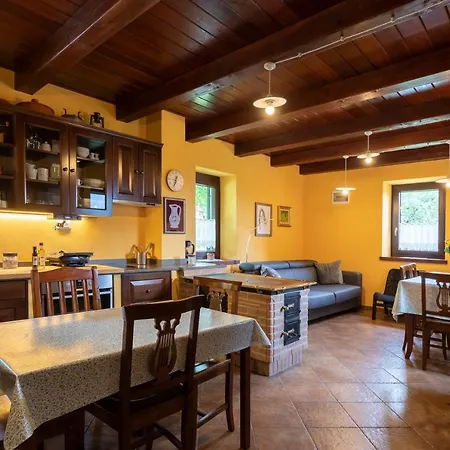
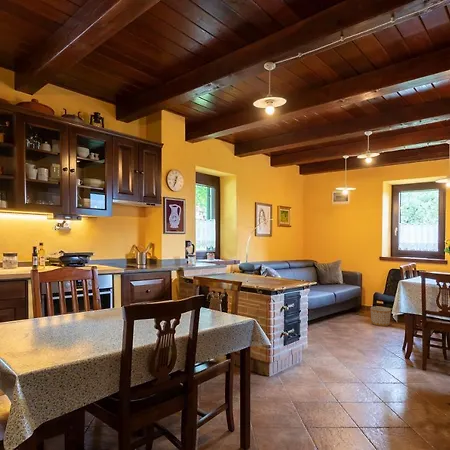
+ planter [370,306,392,327]
